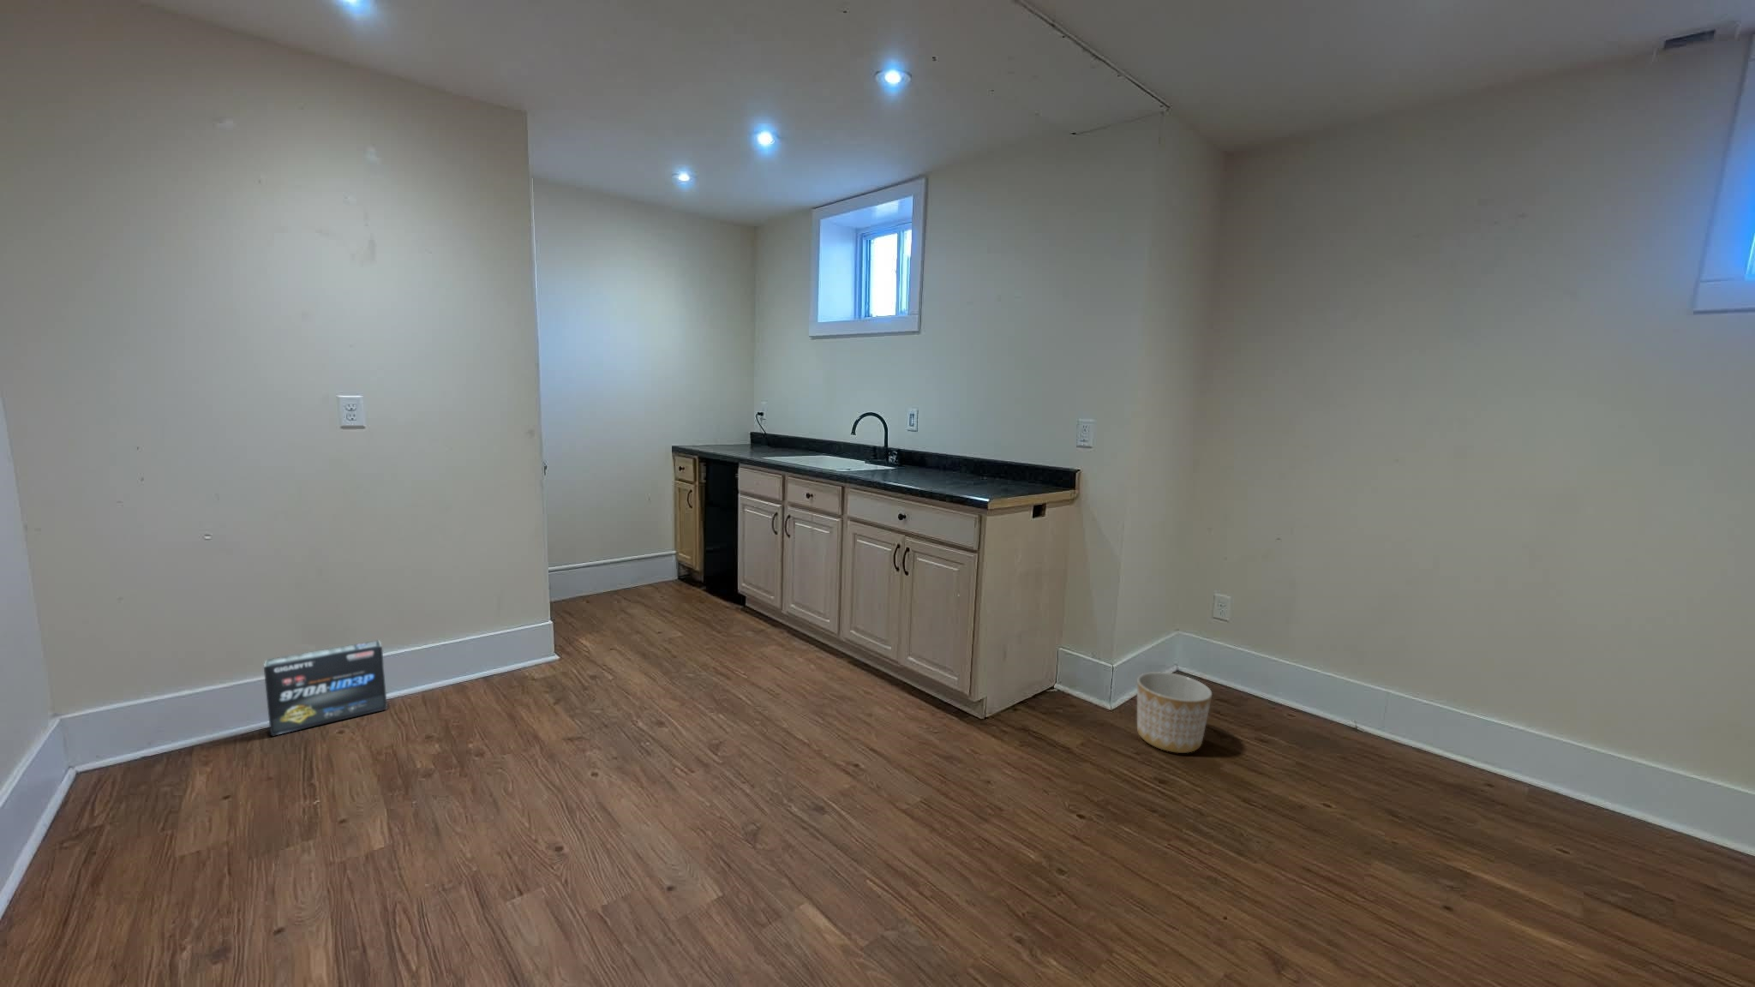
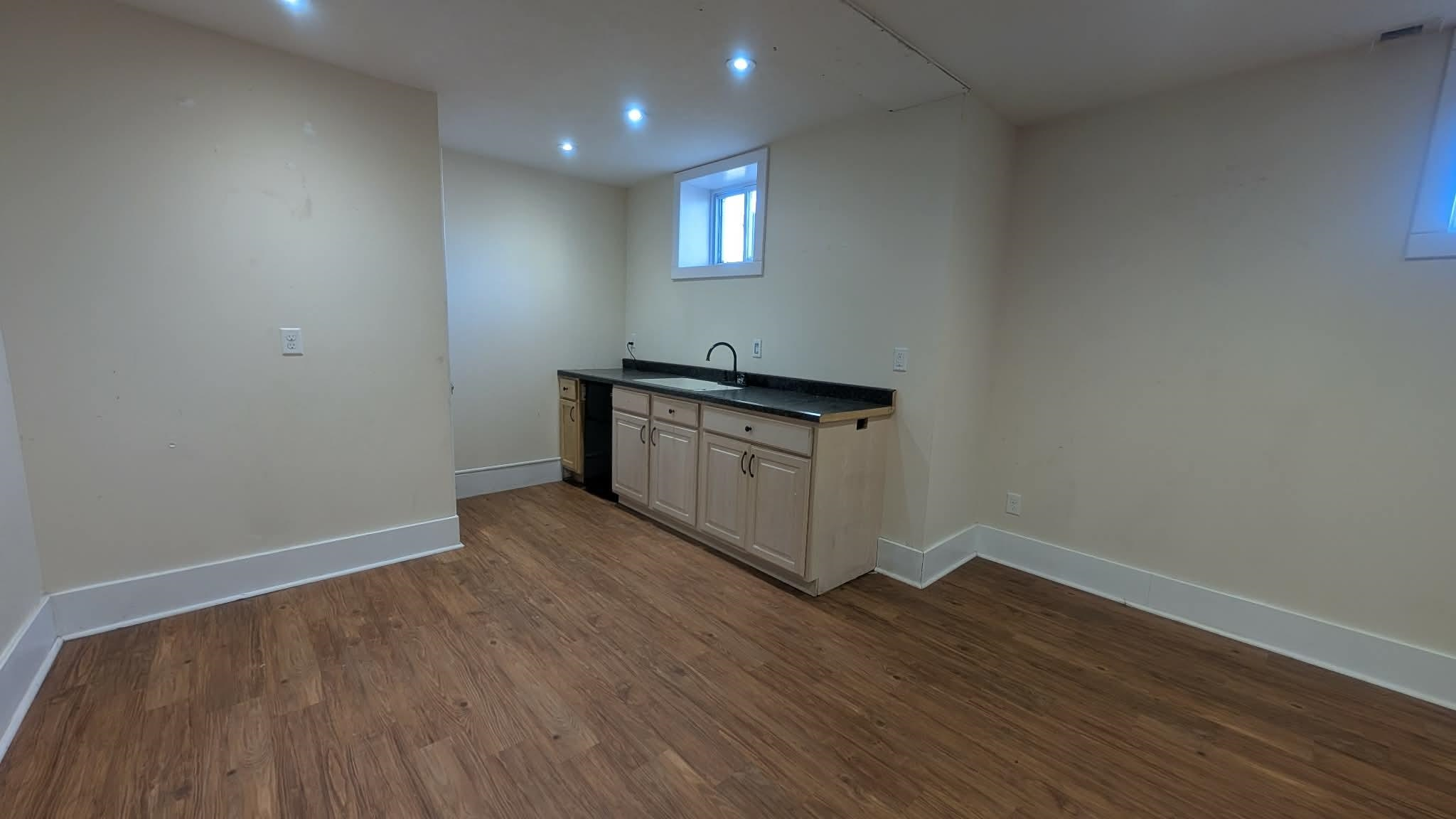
- planter [1137,671,1213,754]
- box [263,639,388,736]
